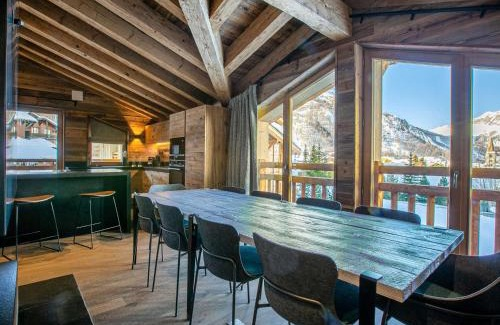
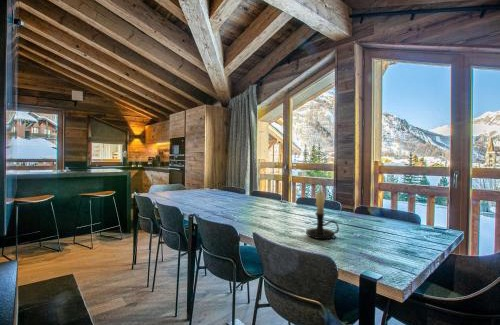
+ candle holder [305,183,340,241]
